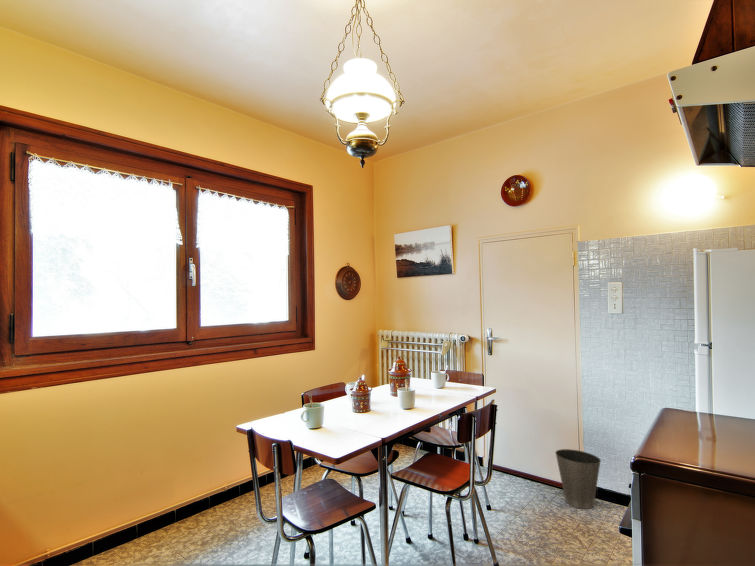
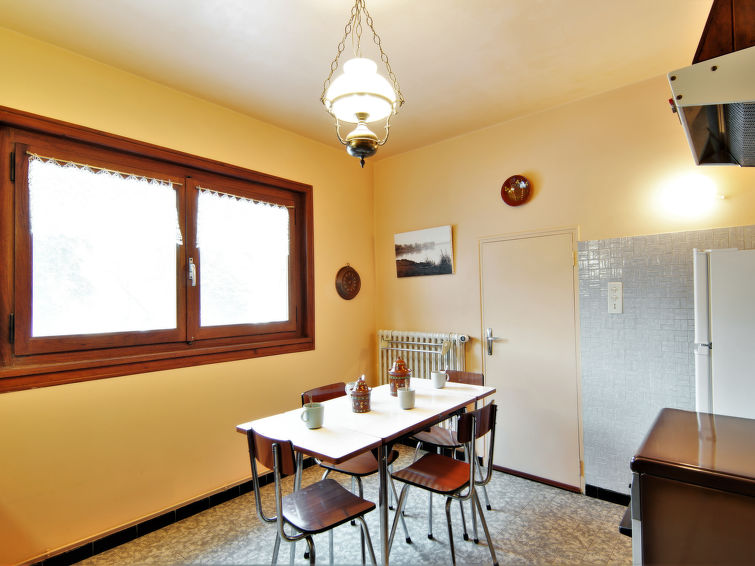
- waste basket [554,448,602,510]
